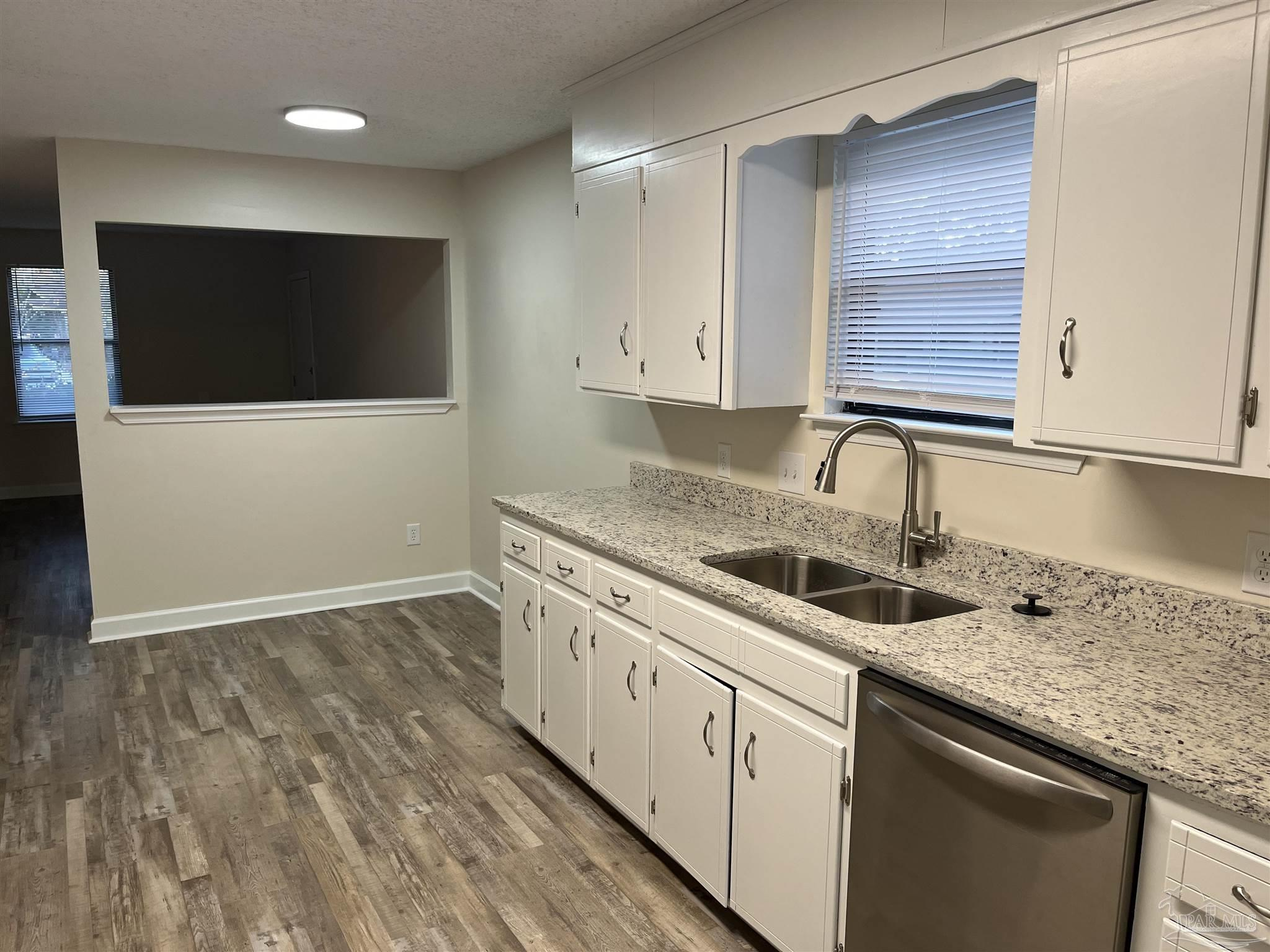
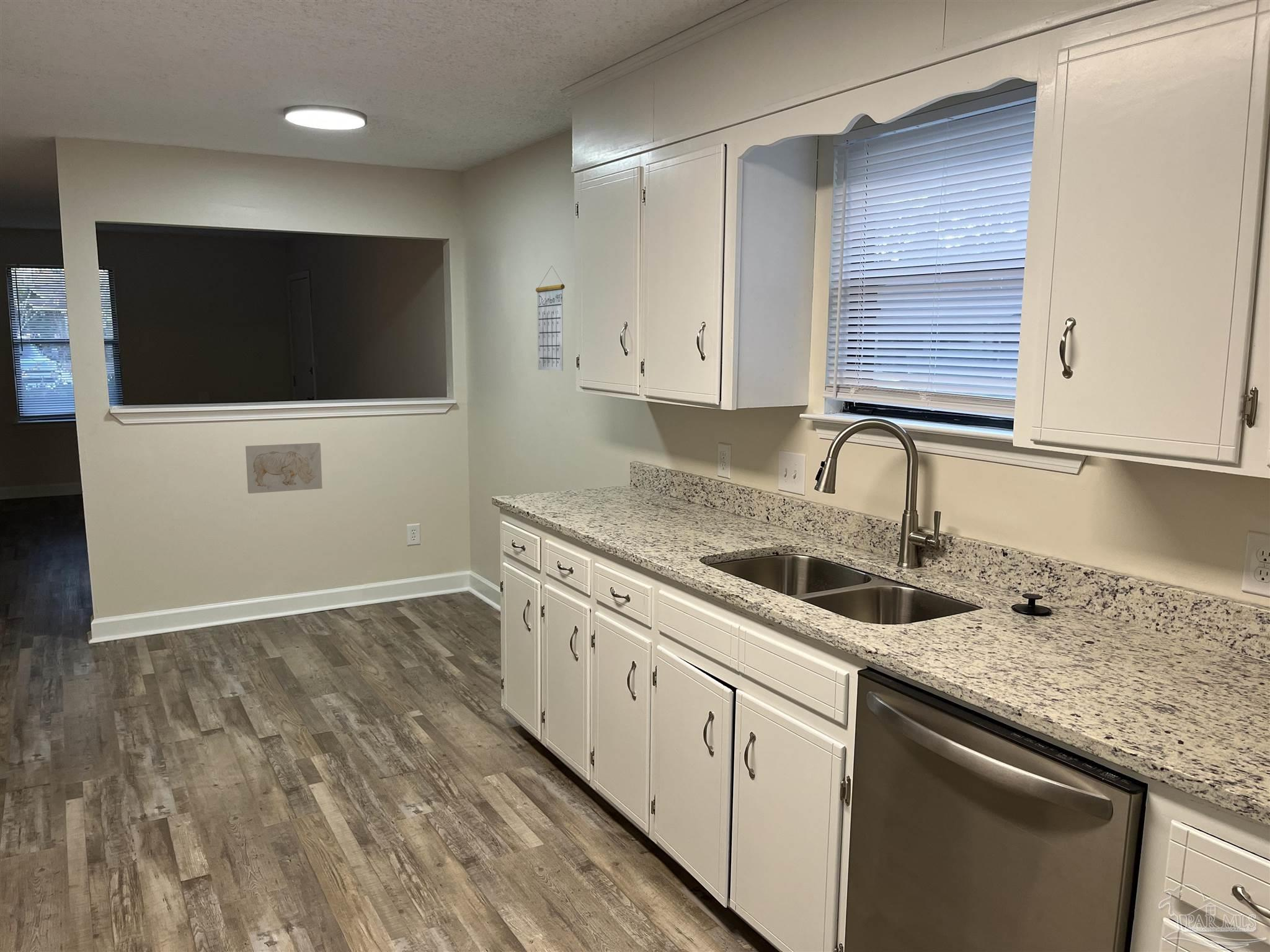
+ calendar [535,265,566,371]
+ wall art [245,443,322,494]
